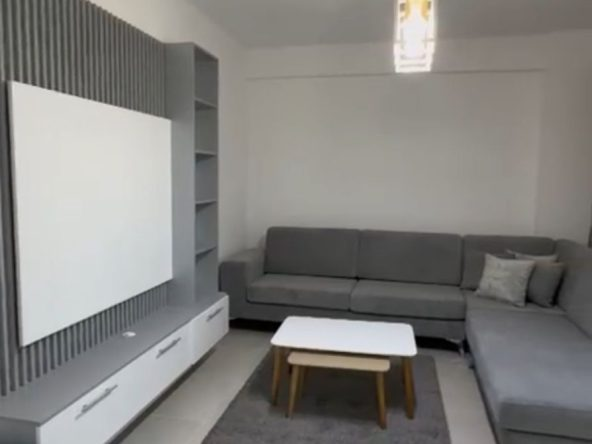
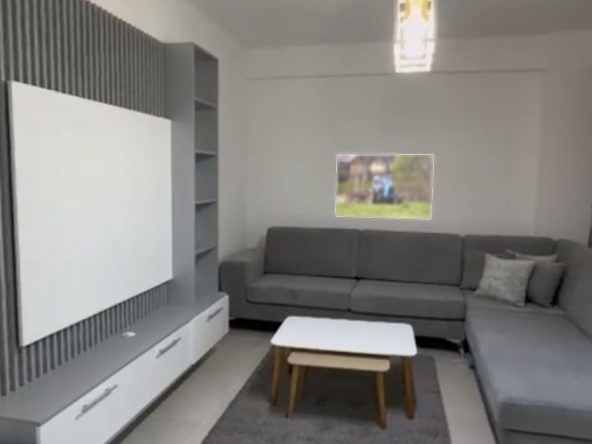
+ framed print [334,153,435,221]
